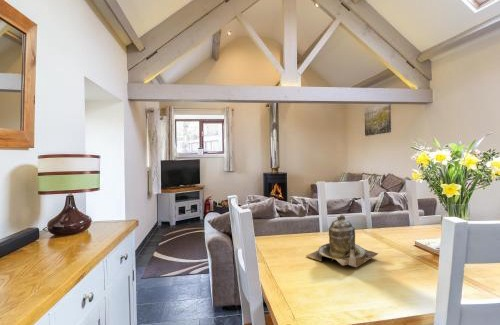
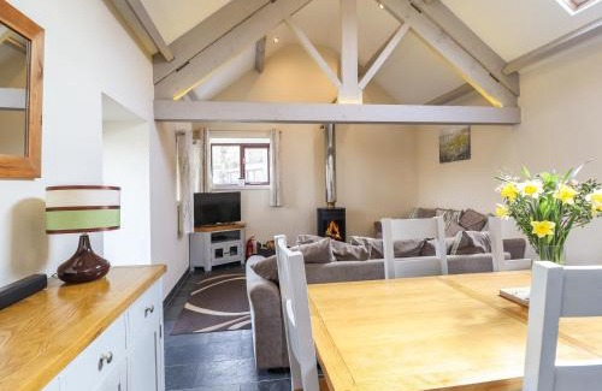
- teapot [305,213,380,268]
